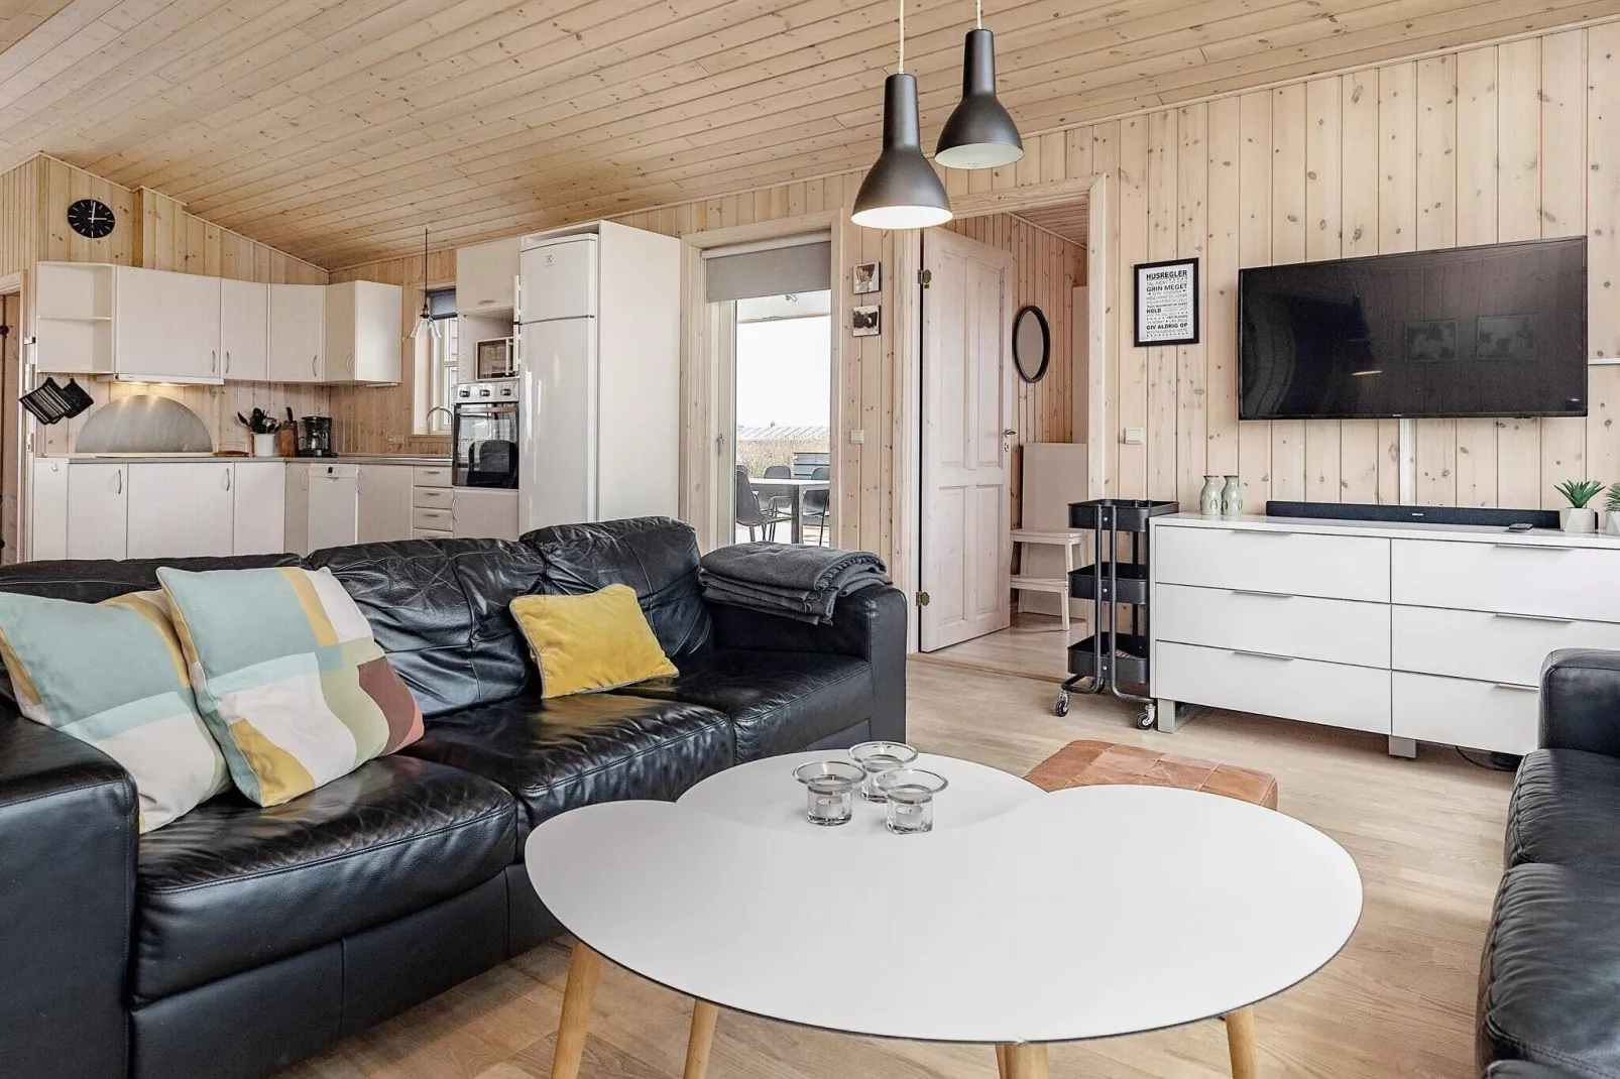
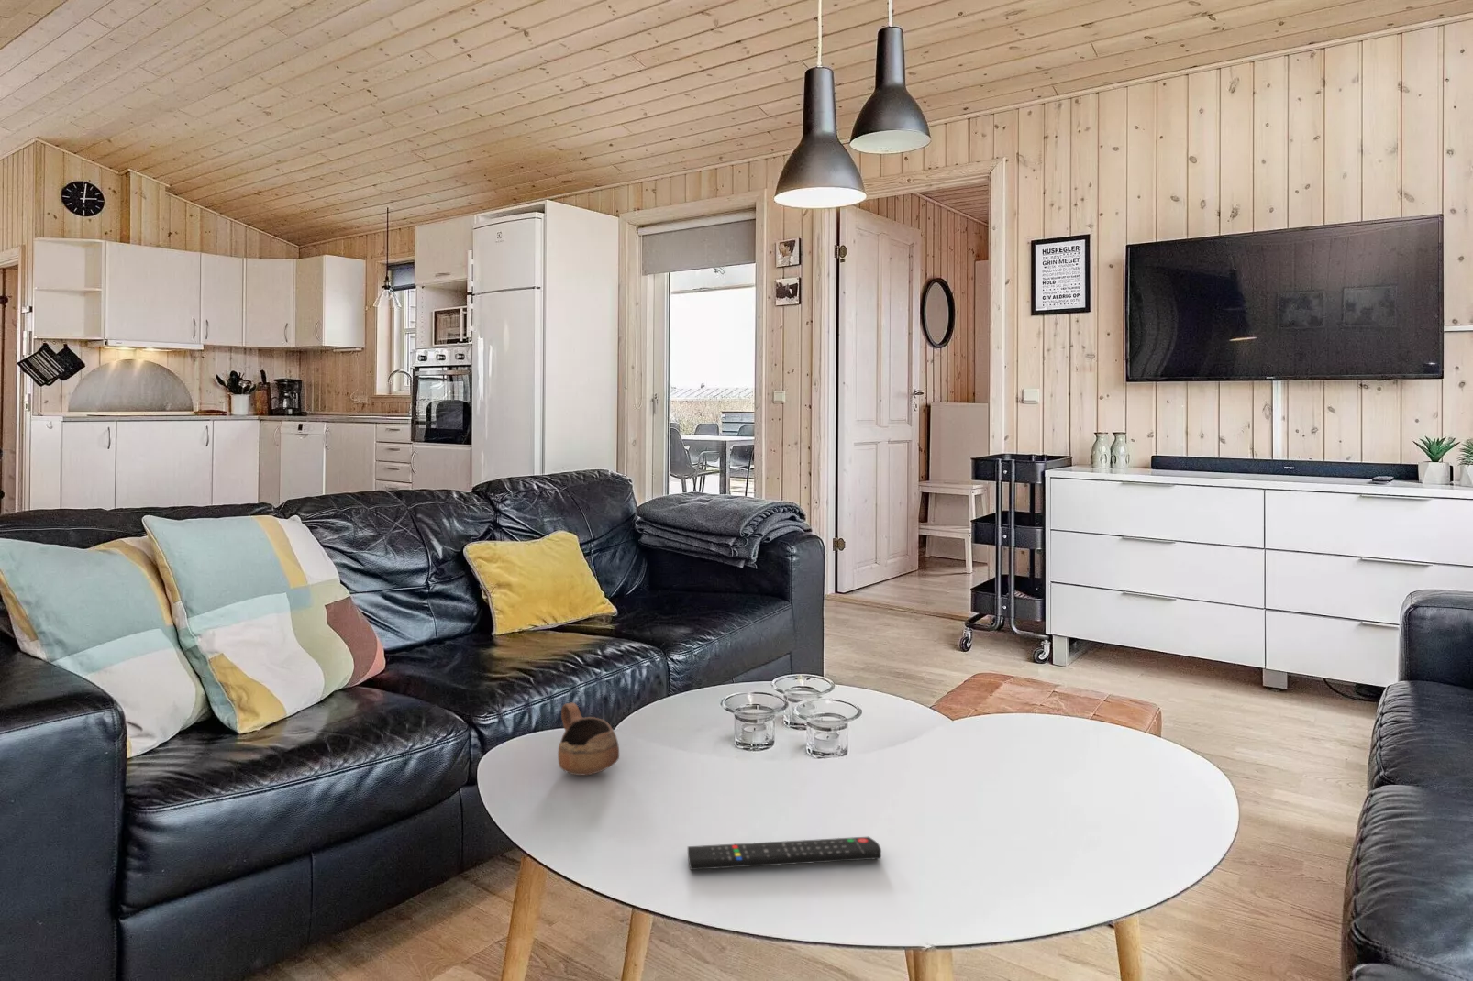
+ remote control [687,836,882,872]
+ cup [556,702,620,775]
